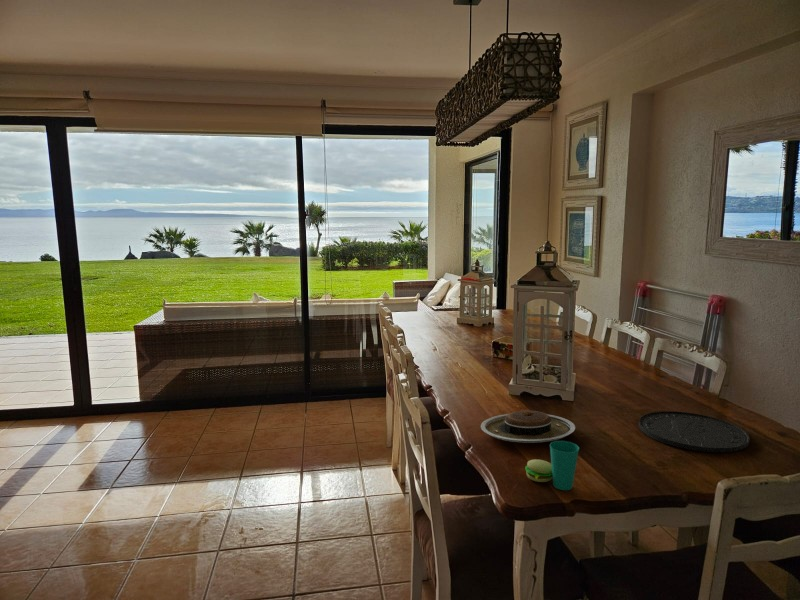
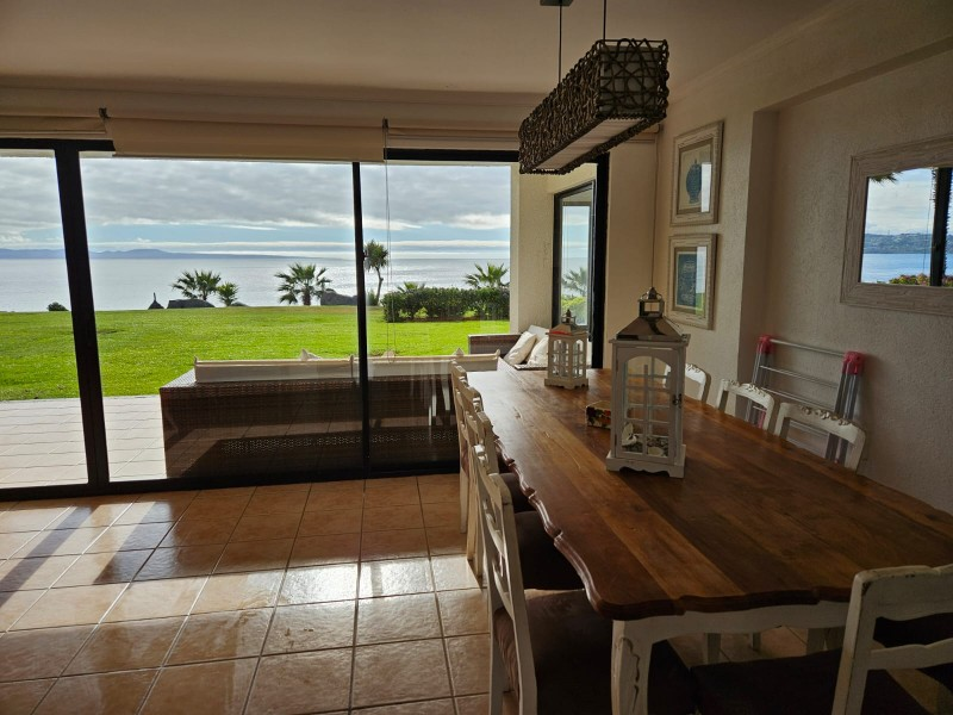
- cup [524,440,580,491]
- plate [480,410,576,444]
- plate [638,410,750,453]
